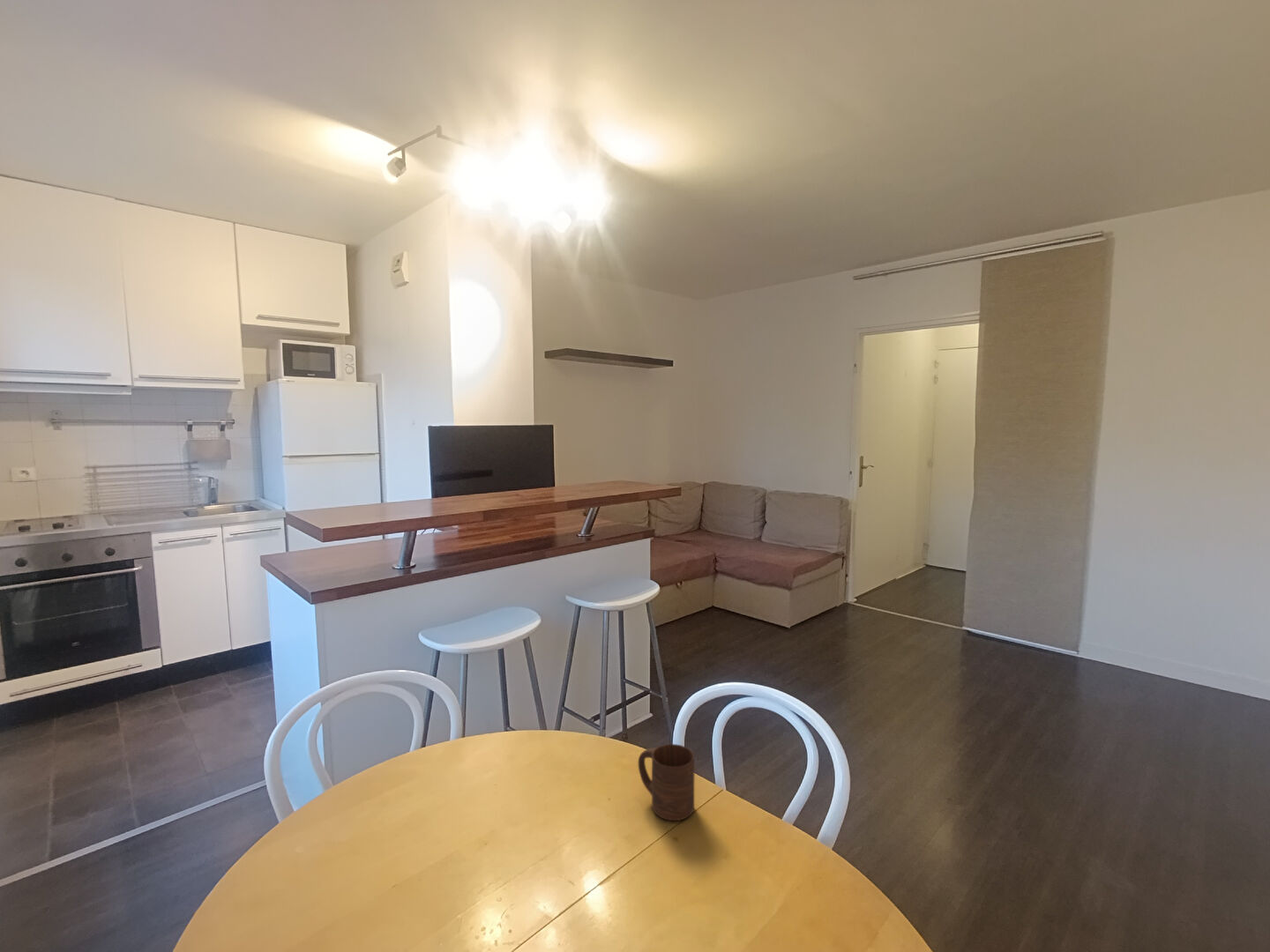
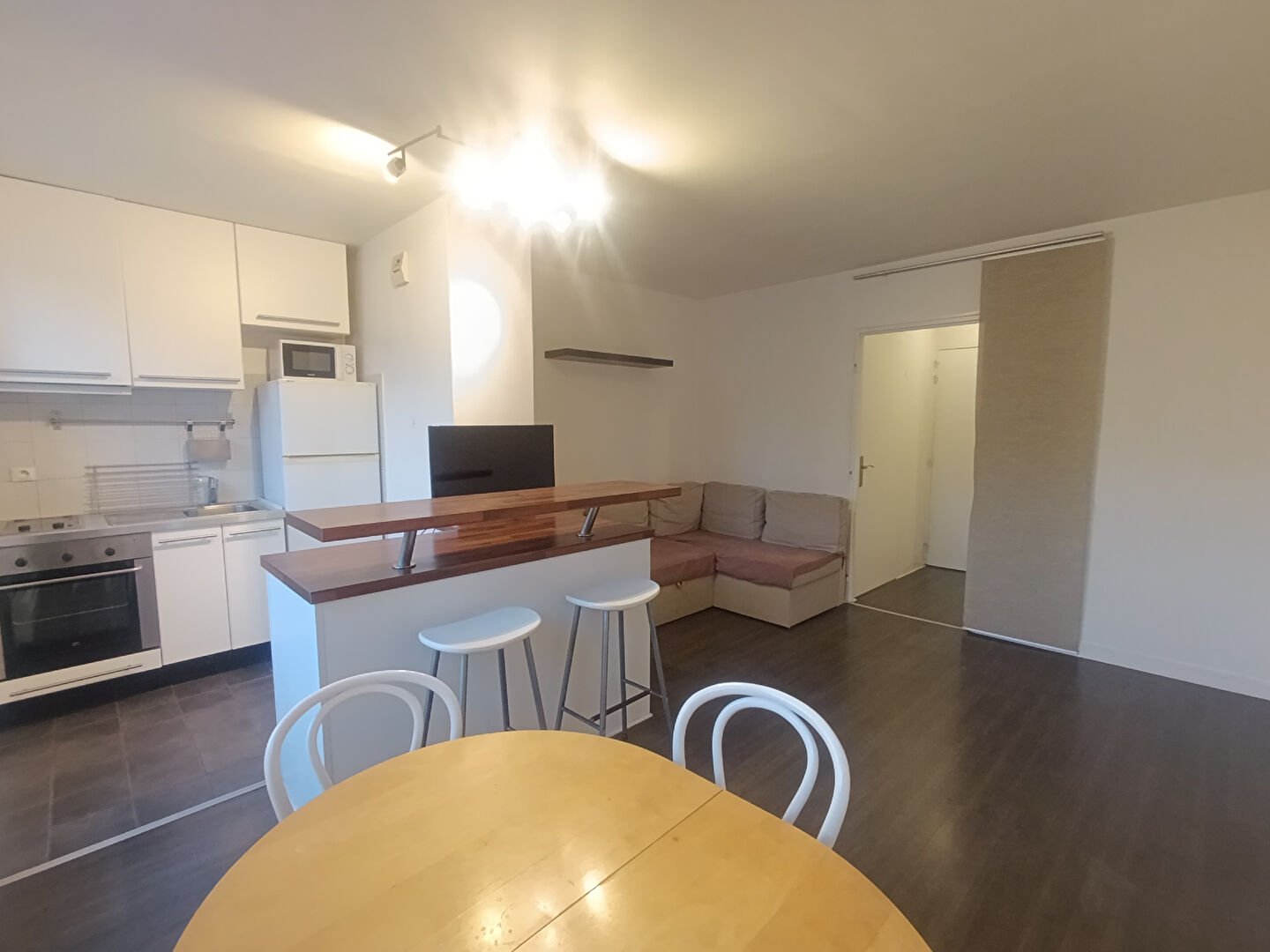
- cup [638,743,695,822]
